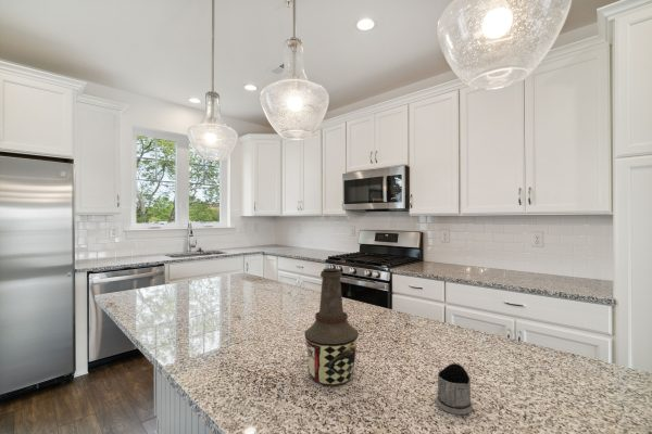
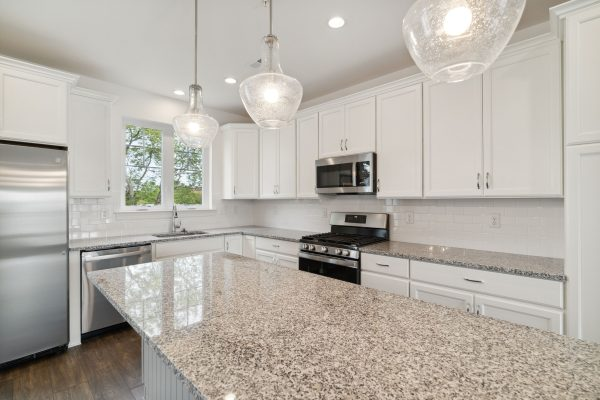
- bottle [303,267,360,387]
- tea glass holder [435,362,474,416]
